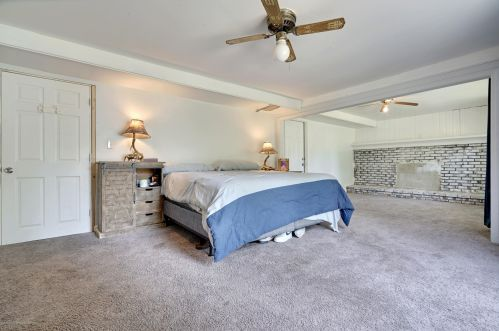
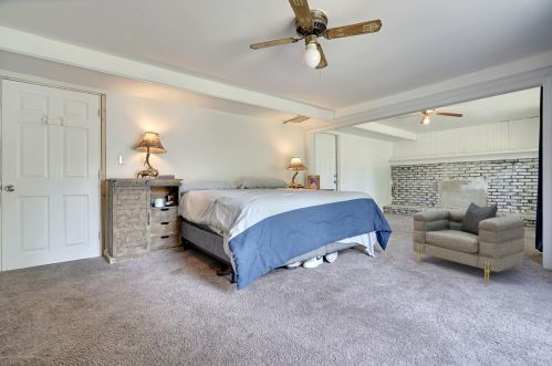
+ armchair [412,201,525,283]
